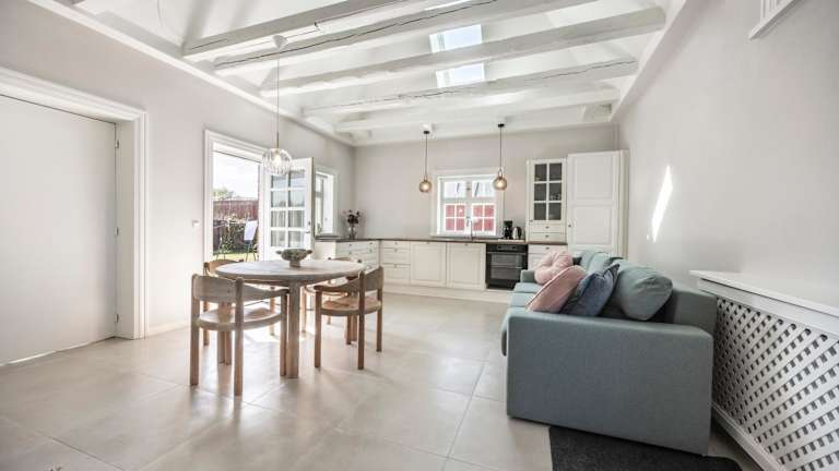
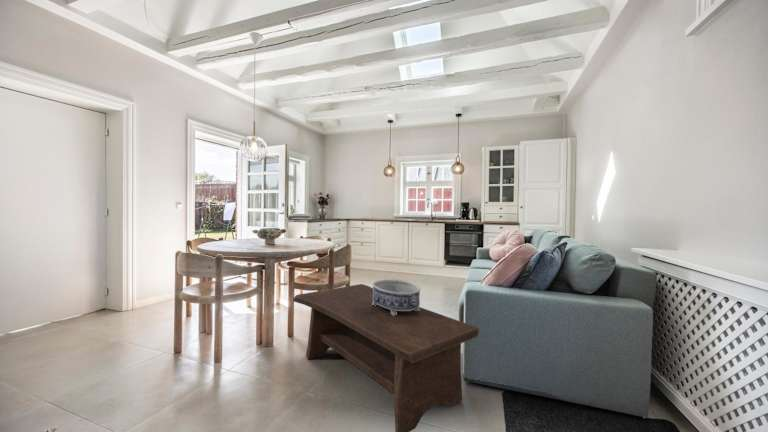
+ decorative bowl [371,278,421,316]
+ coffee table [292,283,480,432]
